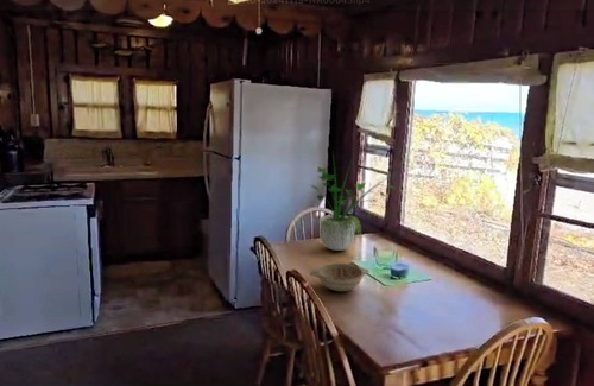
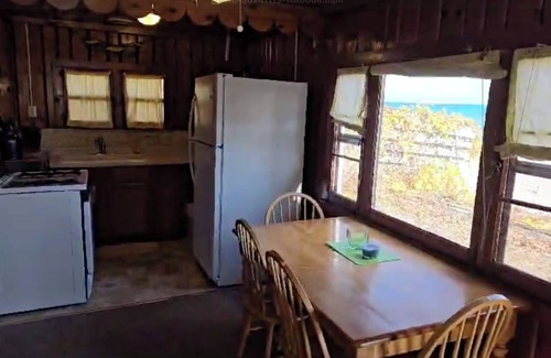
- potted plant [309,152,402,252]
- decorative bowl [308,262,371,292]
